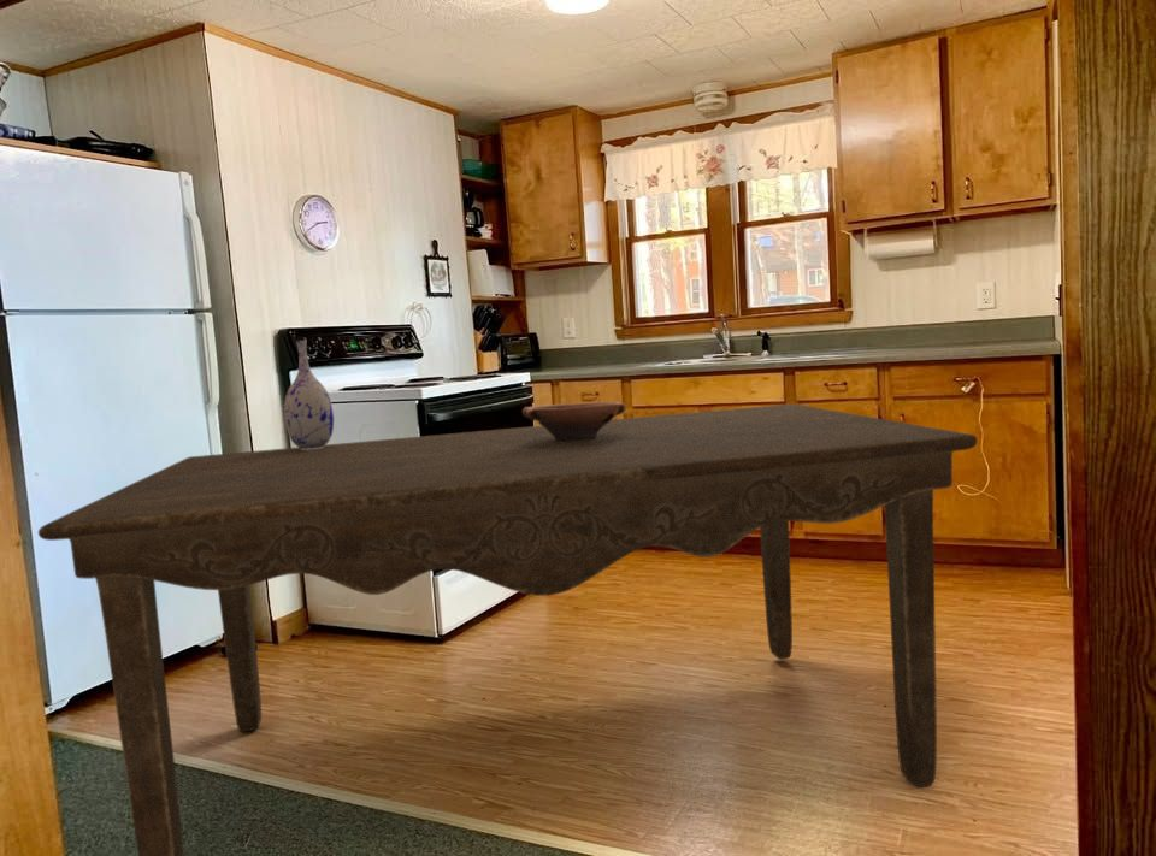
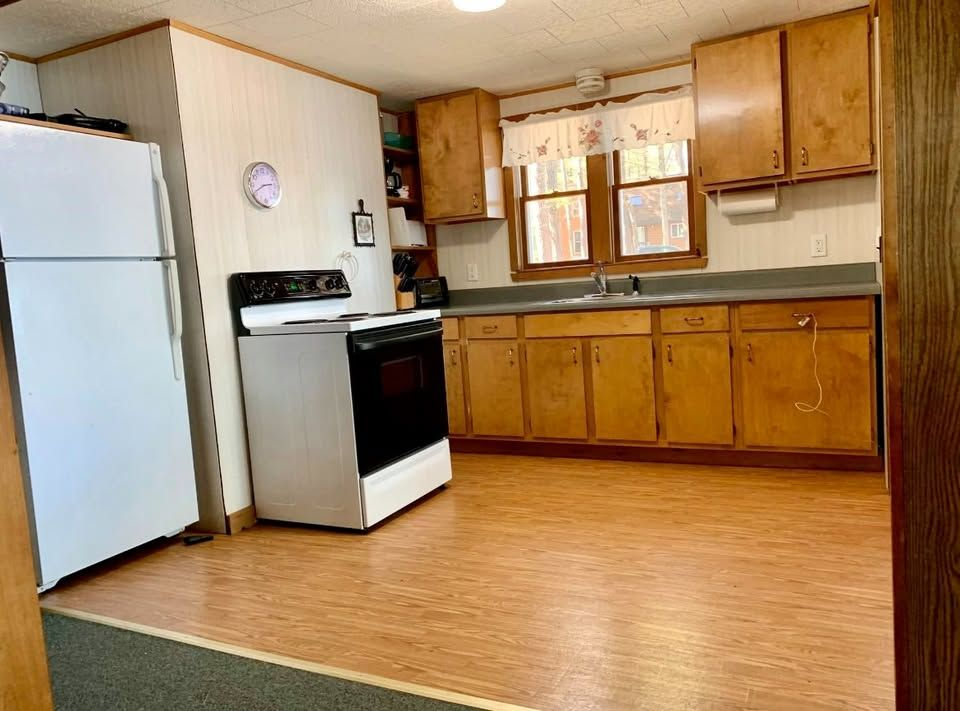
- bowl [521,401,627,441]
- vase [283,340,335,450]
- dining table [37,402,978,856]
